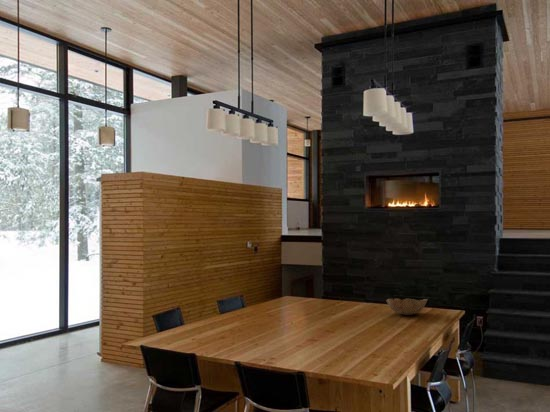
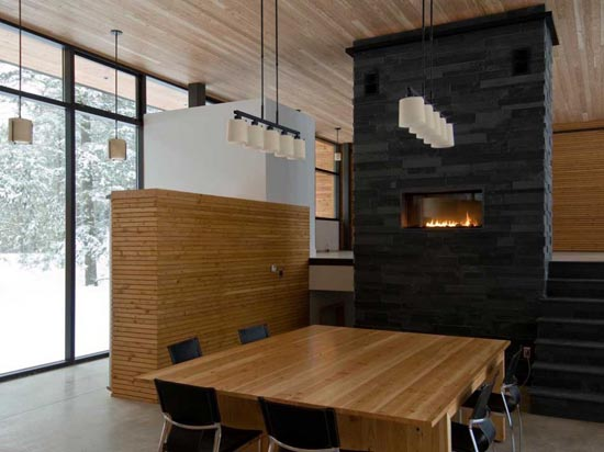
- wooden bowl [385,297,429,316]
